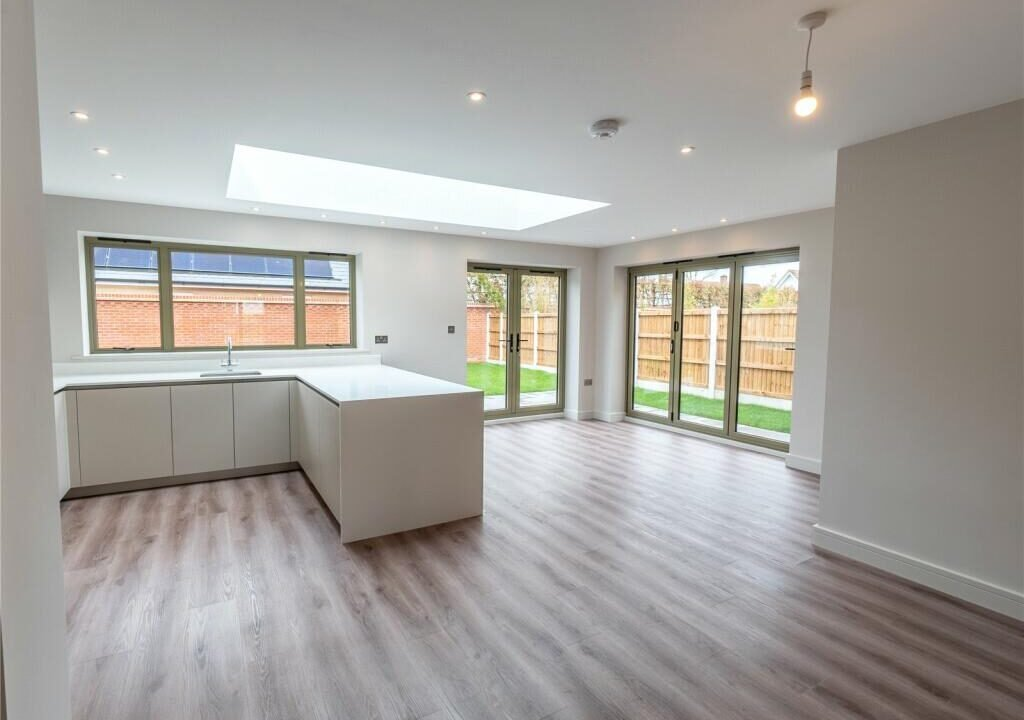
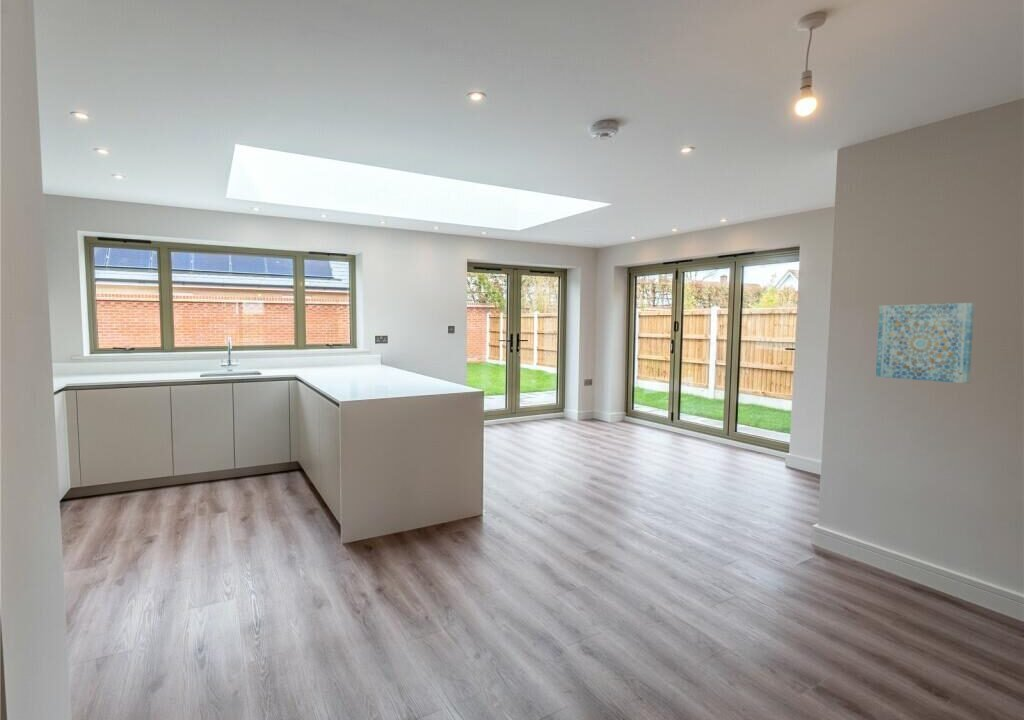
+ wall art [875,302,976,384]
